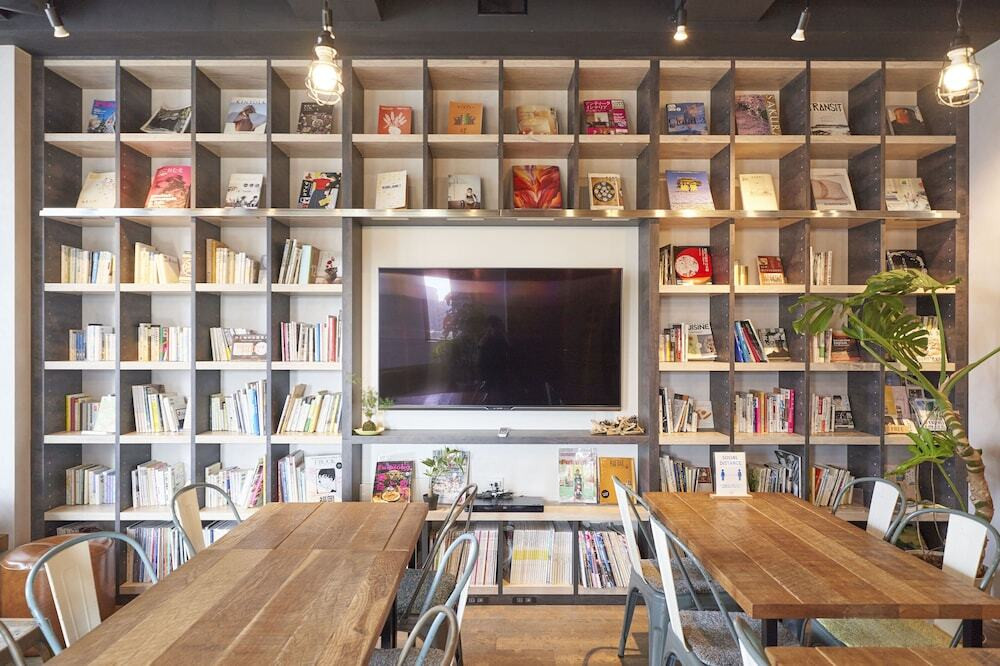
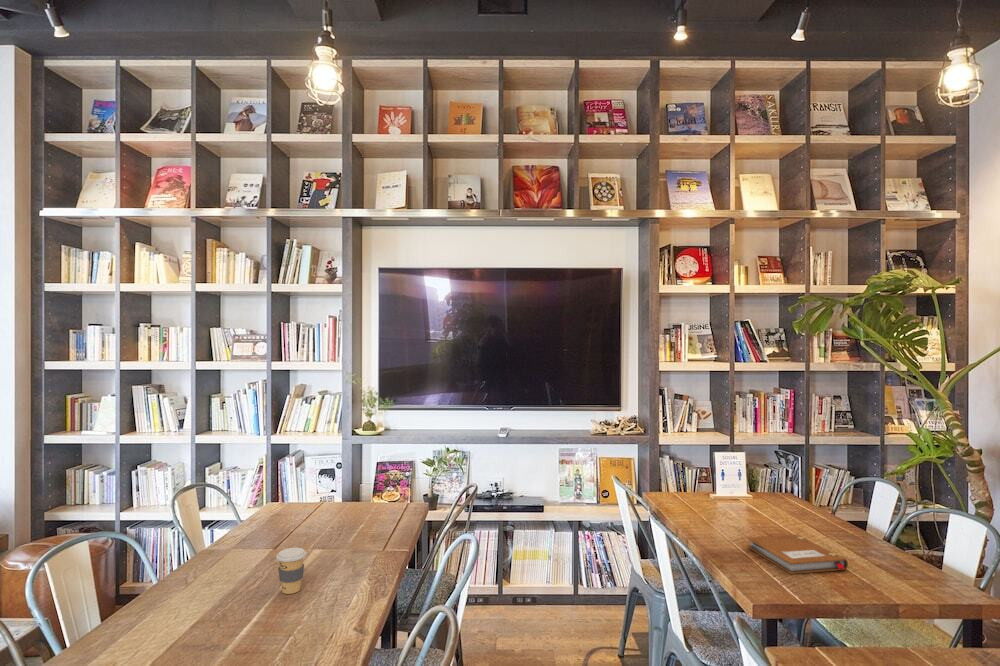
+ coffee cup [275,547,307,595]
+ notebook [746,533,849,575]
